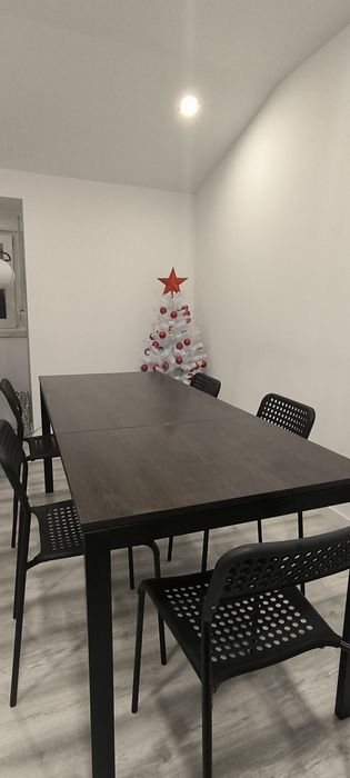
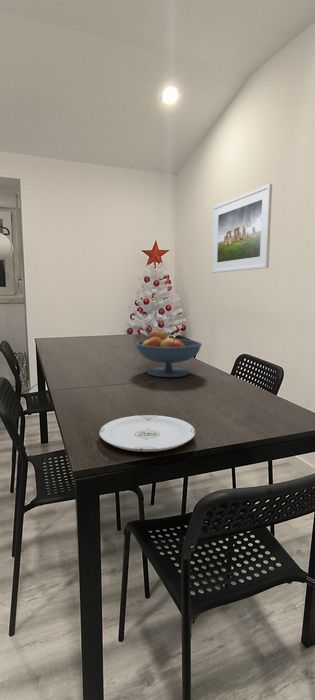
+ plate [98,414,196,453]
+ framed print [211,183,273,274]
+ fruit bowl [135,330,203,378]
